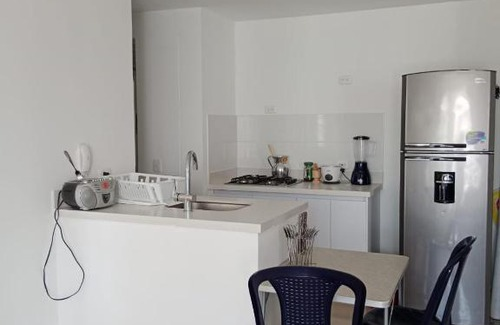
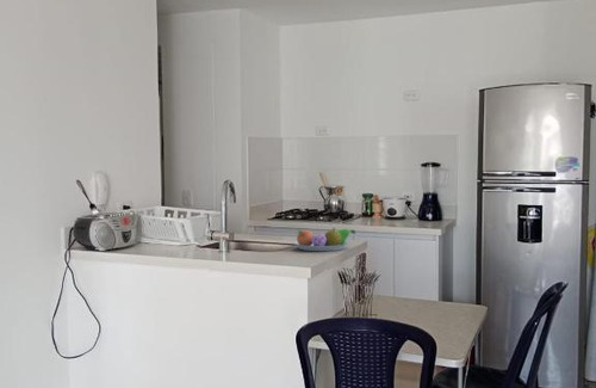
+ fruit bowl [292,228,356,252]
